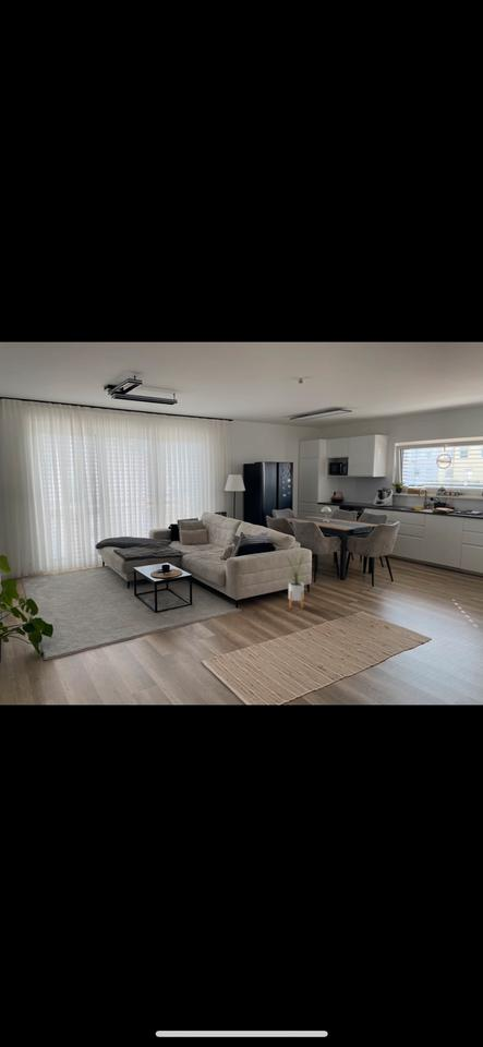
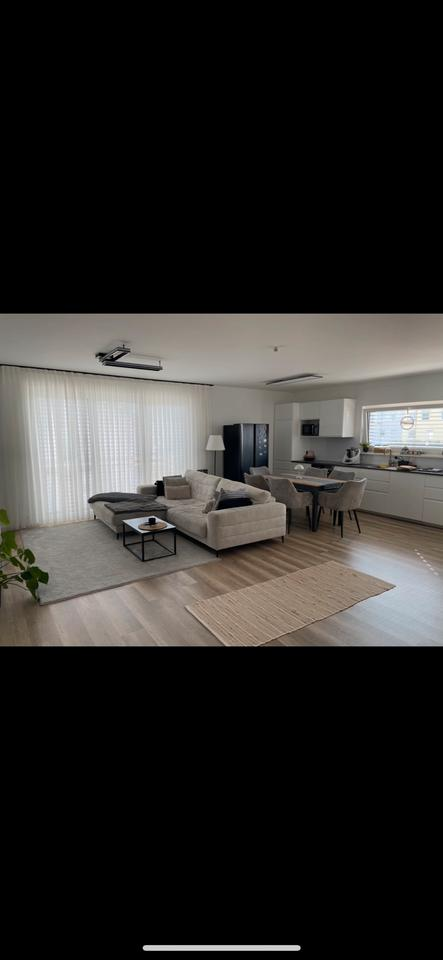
- house plant [280,549,312,610]
